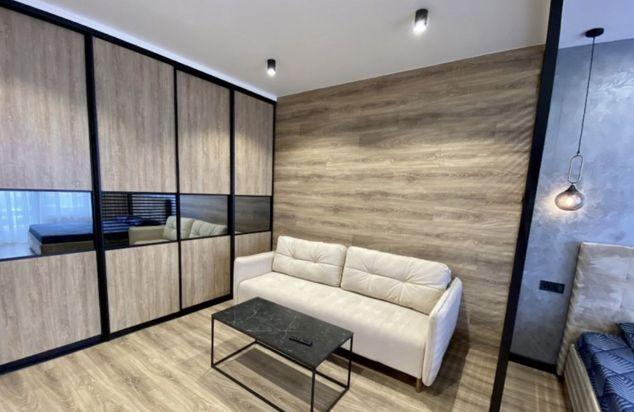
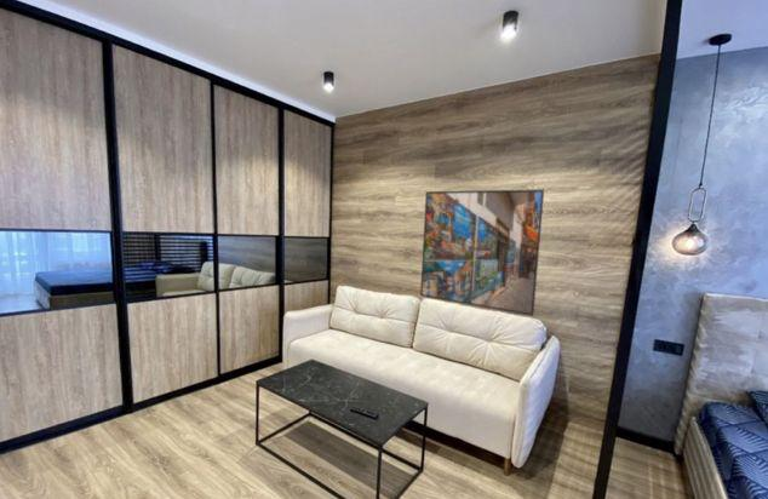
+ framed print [419,189,545,317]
